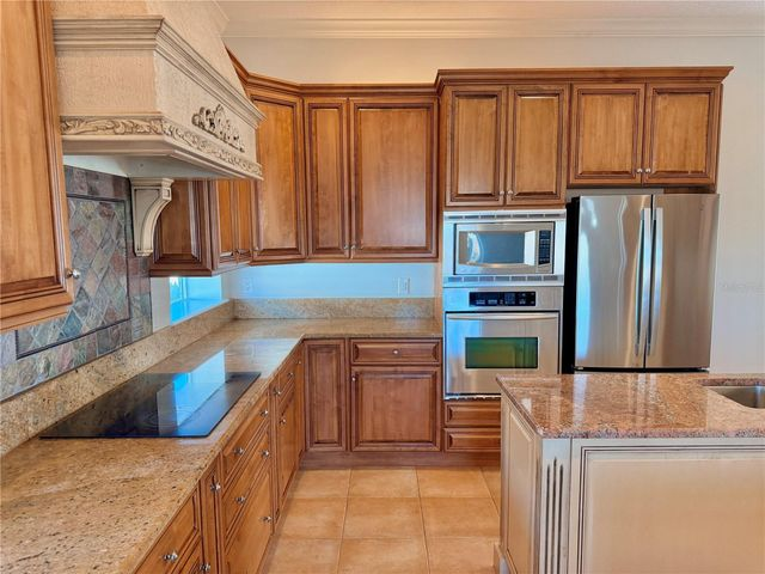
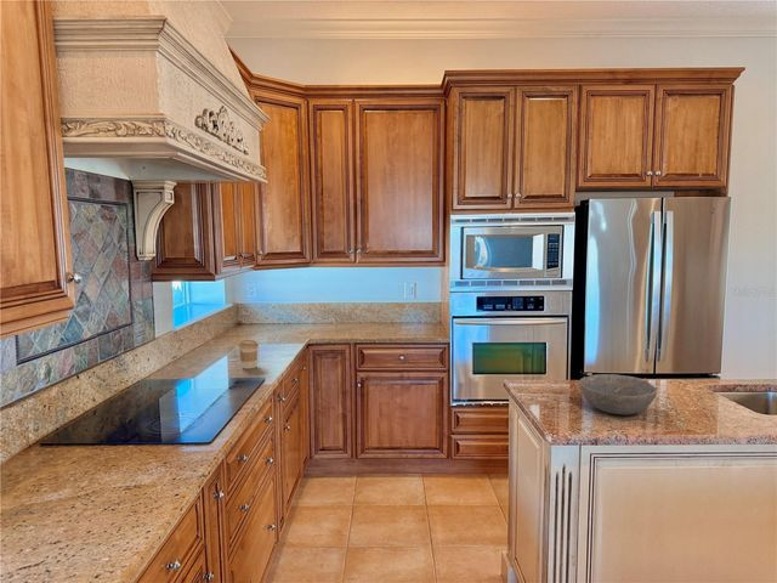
+ coffee cup [238,339,260,370]
+ bowl [578,373,658,415]
